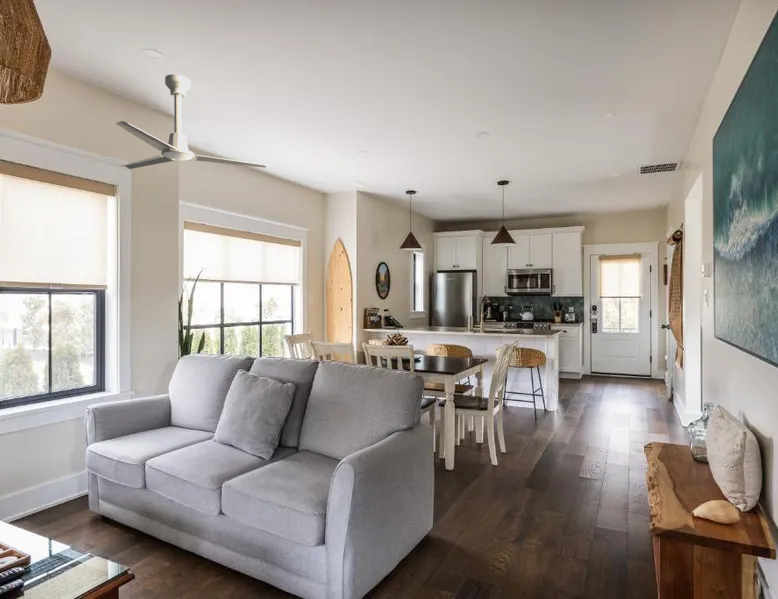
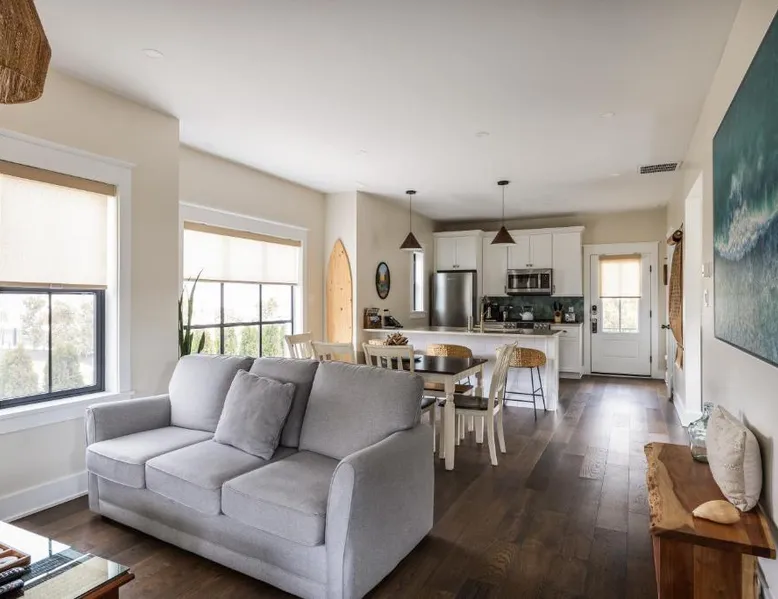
- ceiling fan [115,73,267,170]
